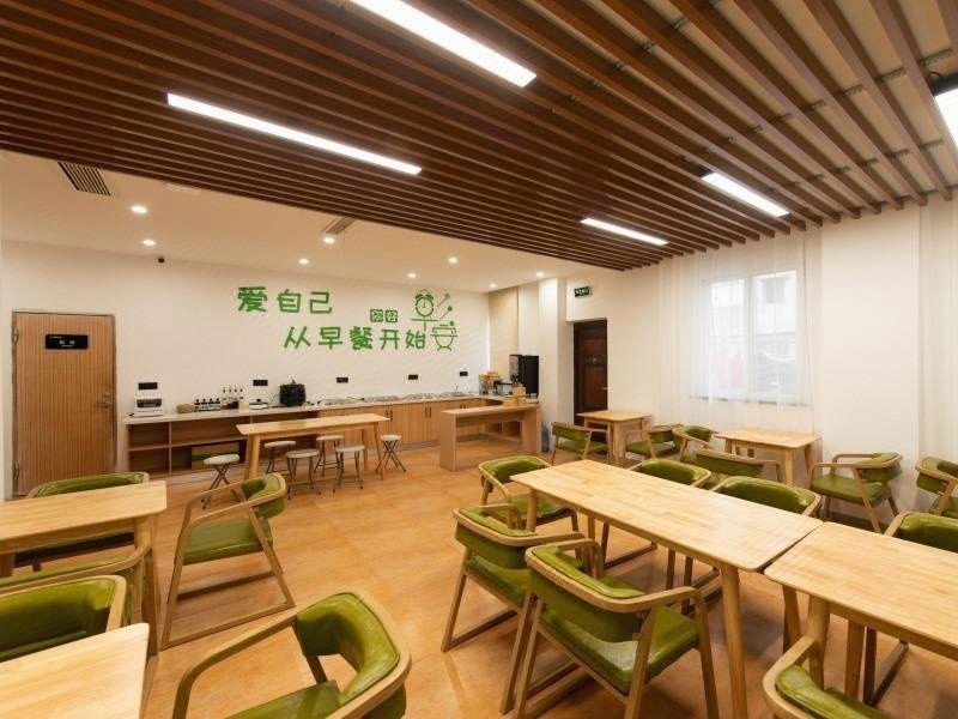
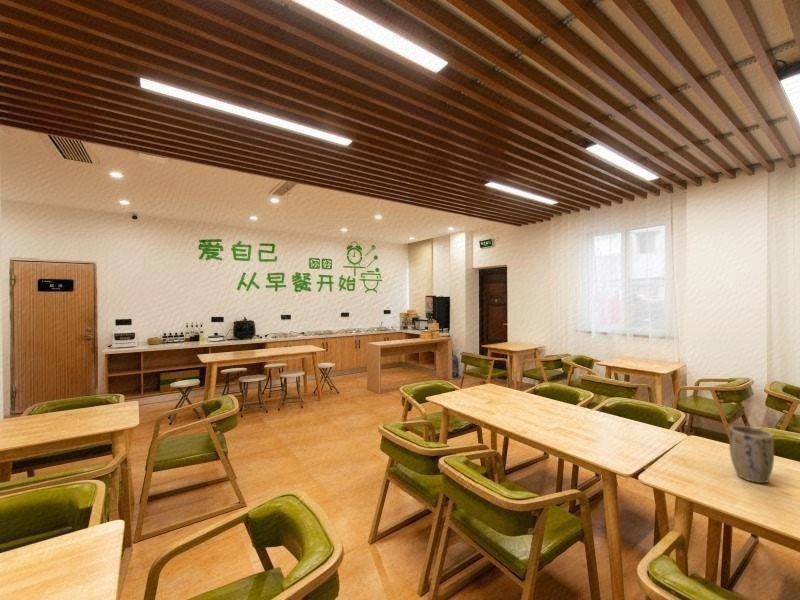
+ plant pot [728,425,775,484]
